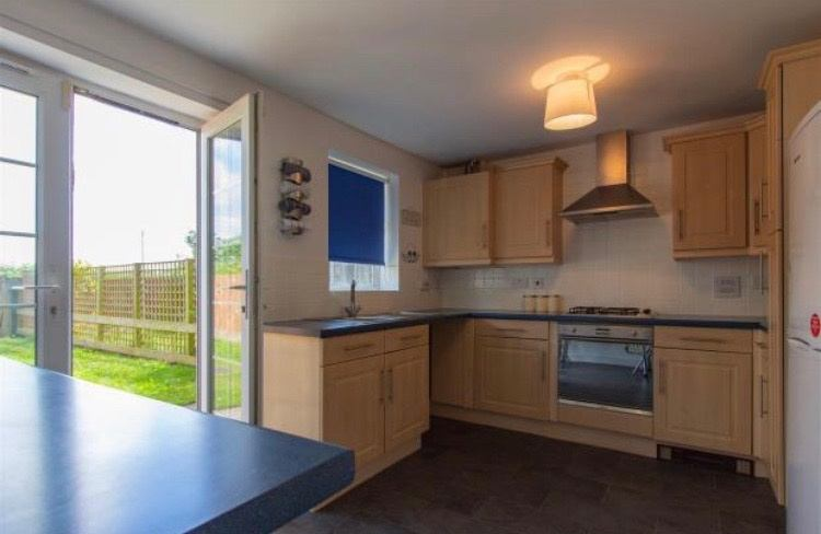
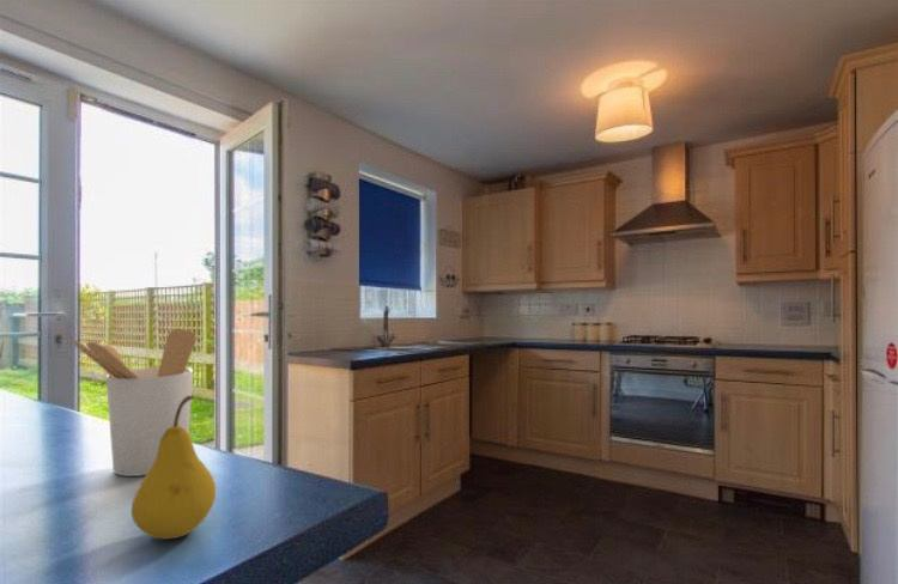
+ fruit [131,396,217,540]
+ utensil holder [67,327,198,477]
